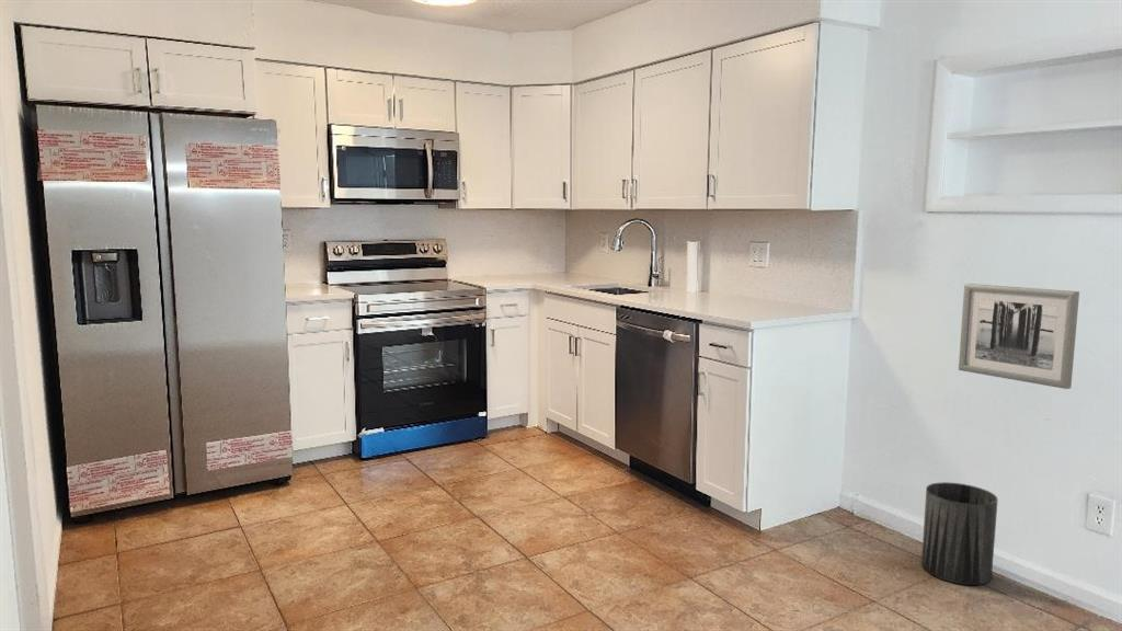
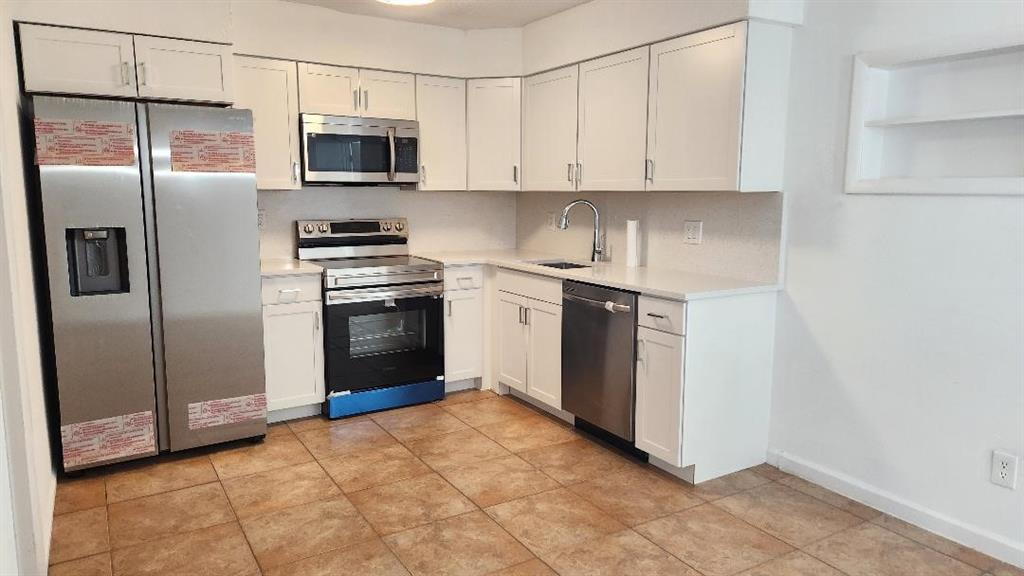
- wall art [958,283,1080,390]
- trash can [920,481,999,586]
